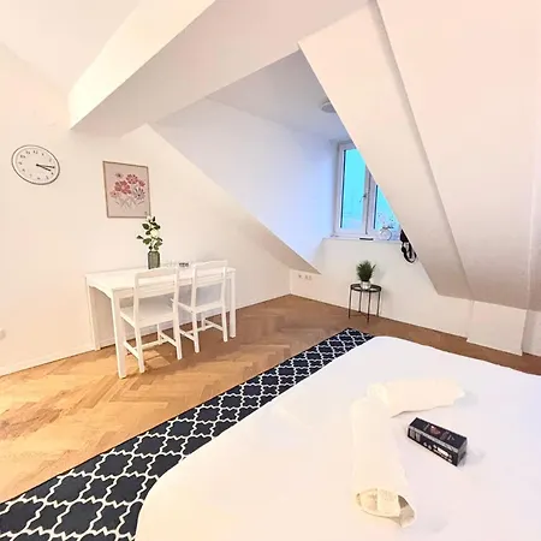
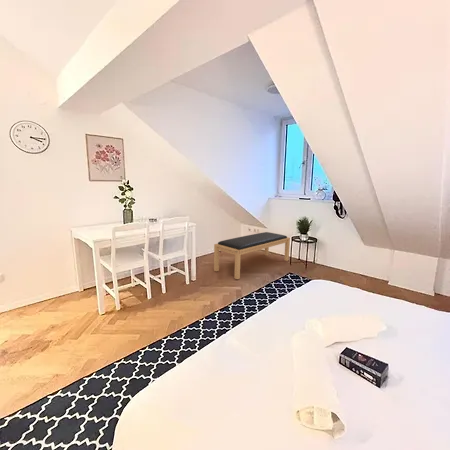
+ bench [213,231,291,280]
